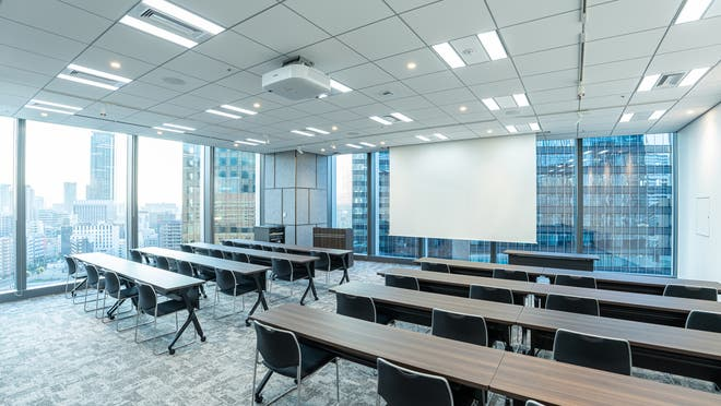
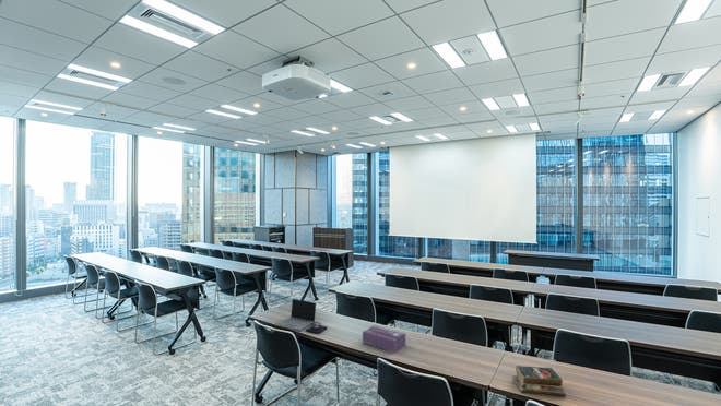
+ book [511,365,567,397]
+ laptop computer [275,298,328,335]
+ tissue box [362,324,407,354]
